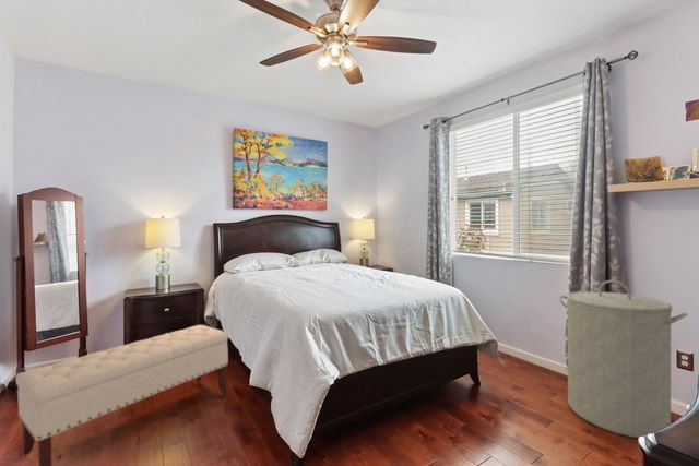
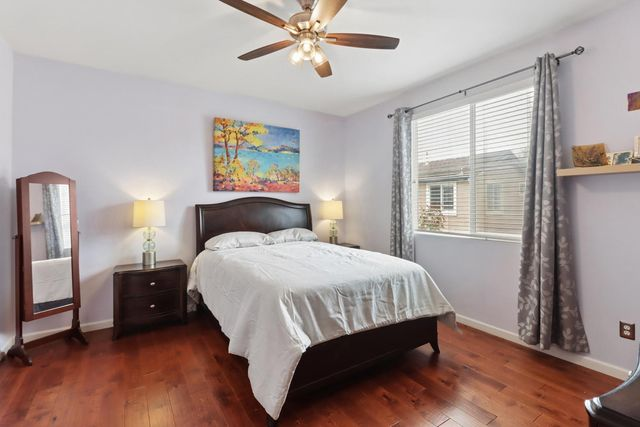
- bench [15,324,229,466]
- laundry hamper [558,279,688,439]
